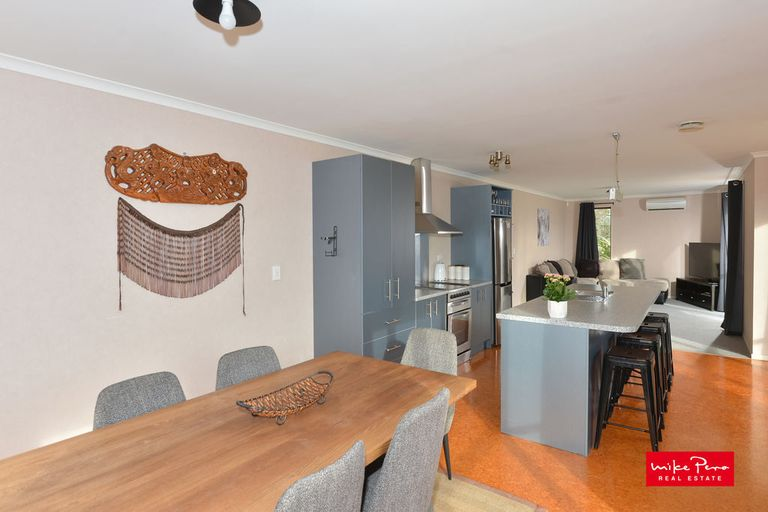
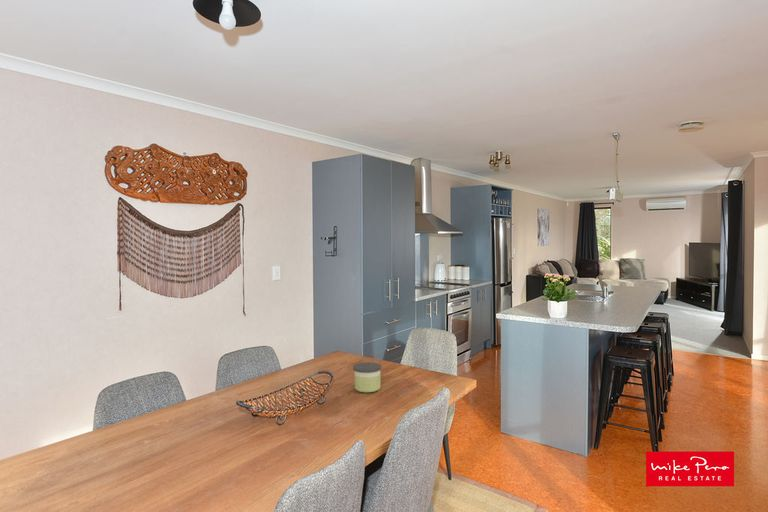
+ candle [352,361,382,393]
